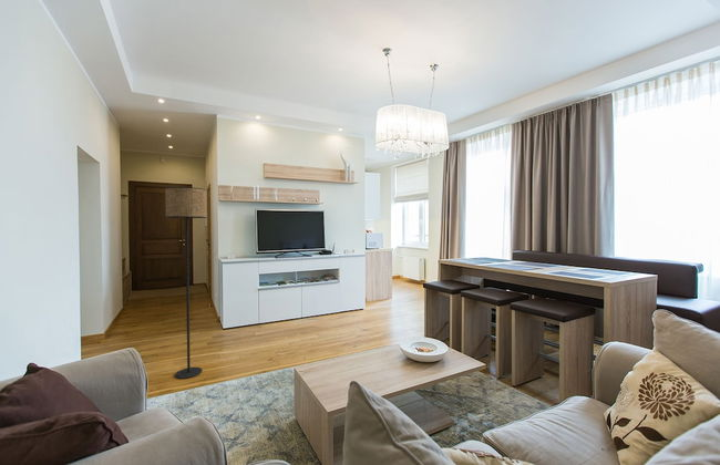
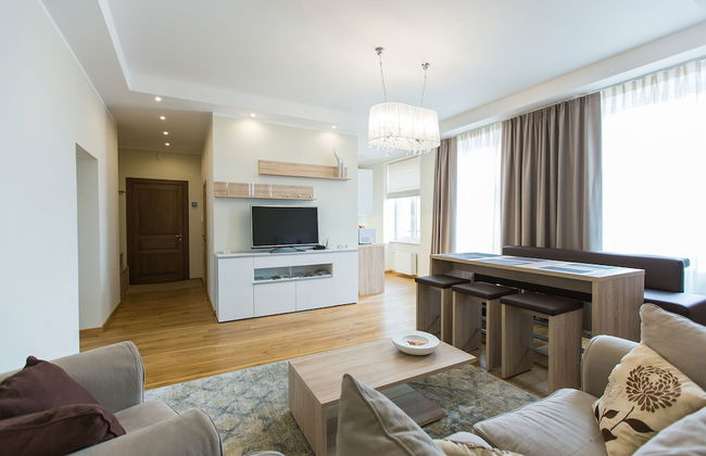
- floor lamp [164,186,208,380]
